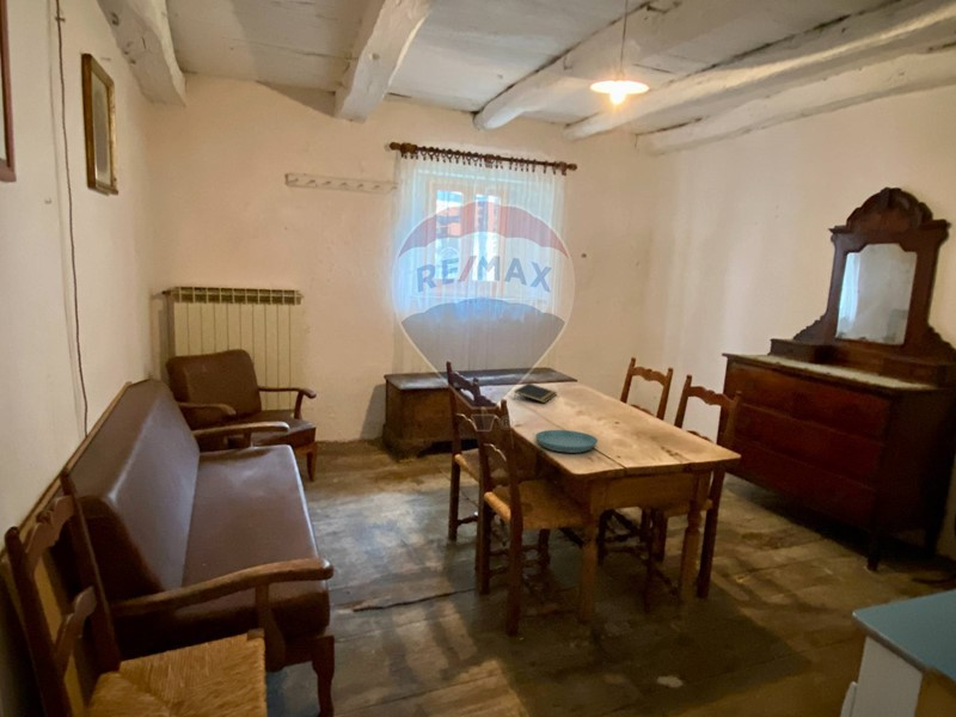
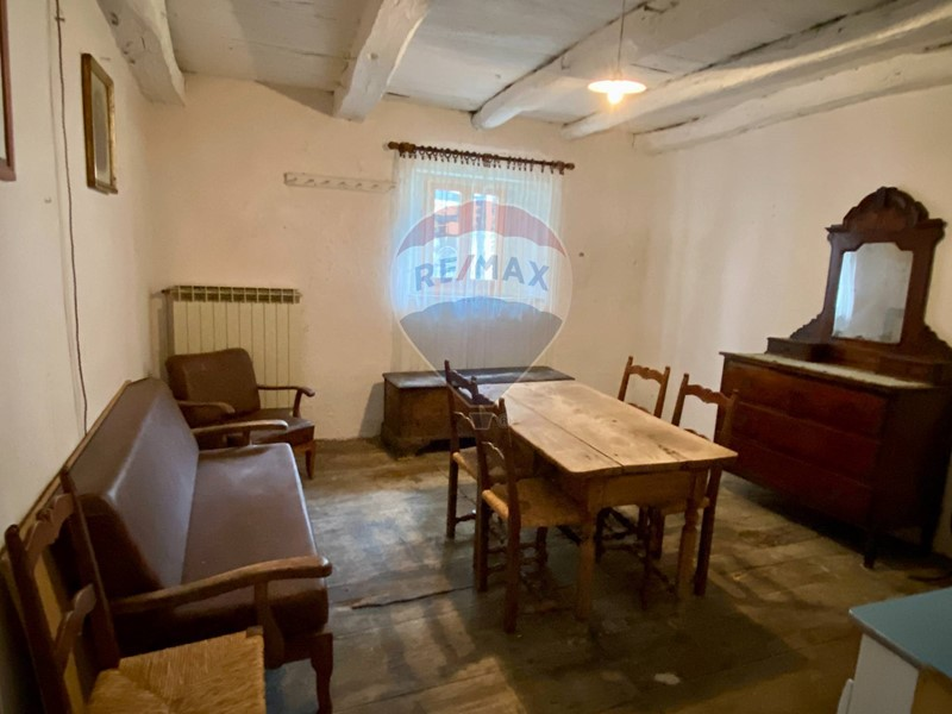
- notepad [513,382,558,404]
- saucer [534,429,599,454]
